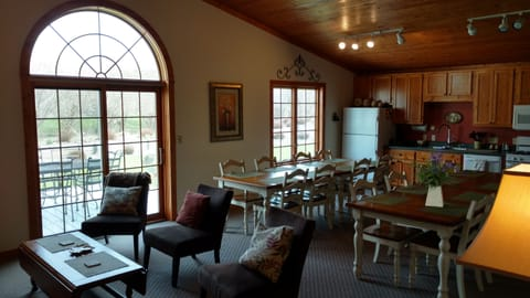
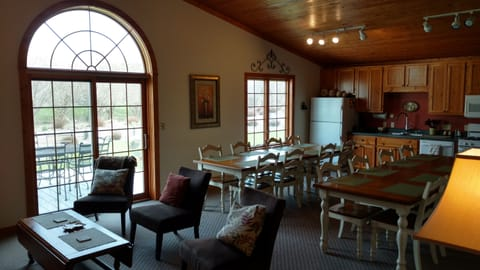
- flower arrangement [405,148,462,207]
